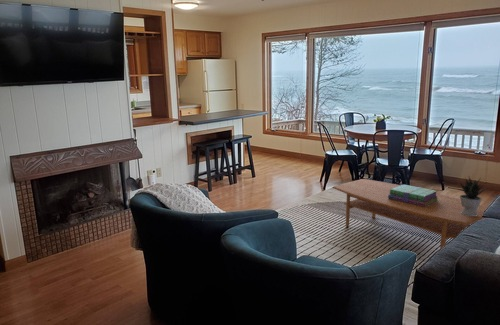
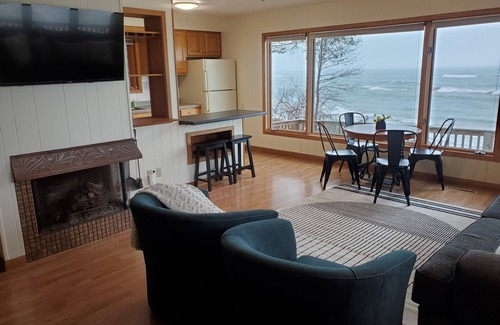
- stack of books [388,184,438,207]
- potted plant [458,176,489,216]
- coffee table [332,178,489,250]
